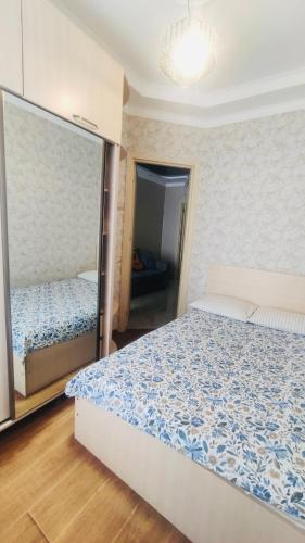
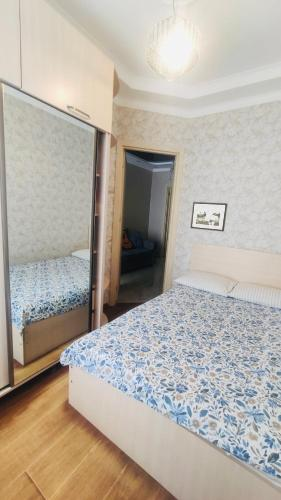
+ picture frame [190,201,229,232]
